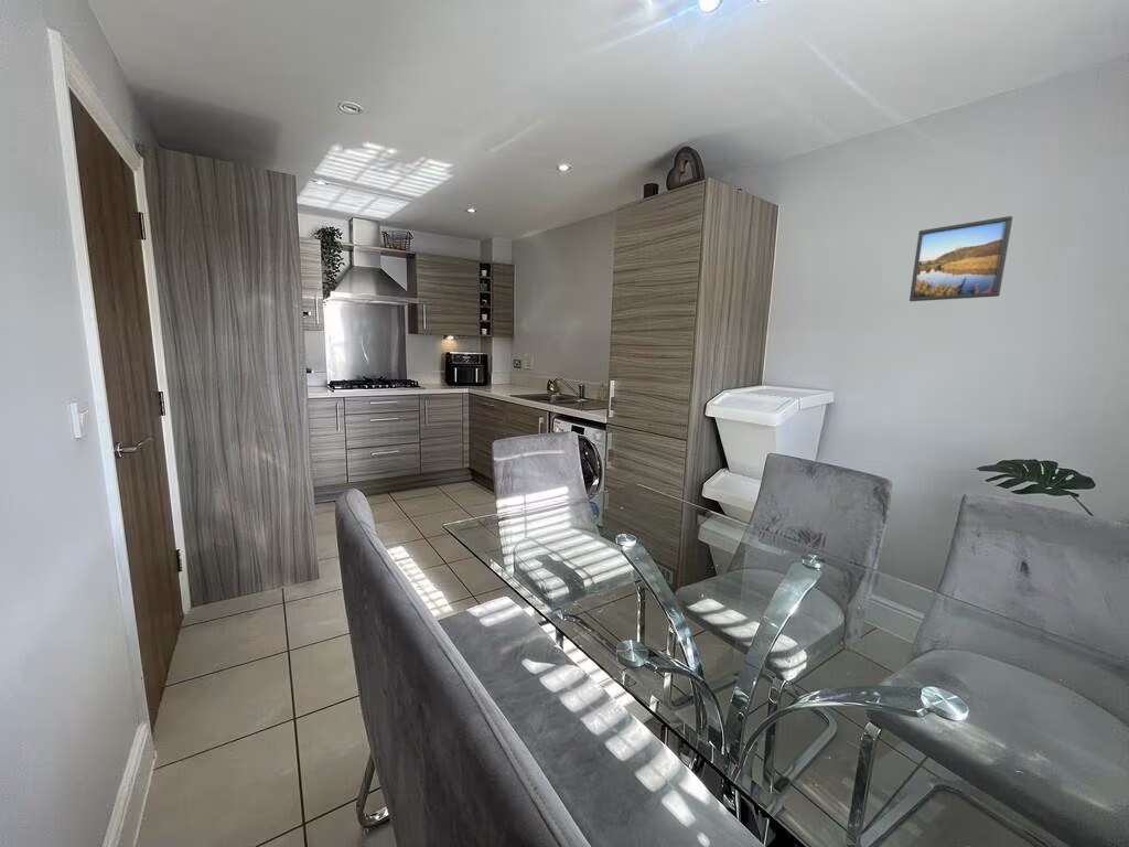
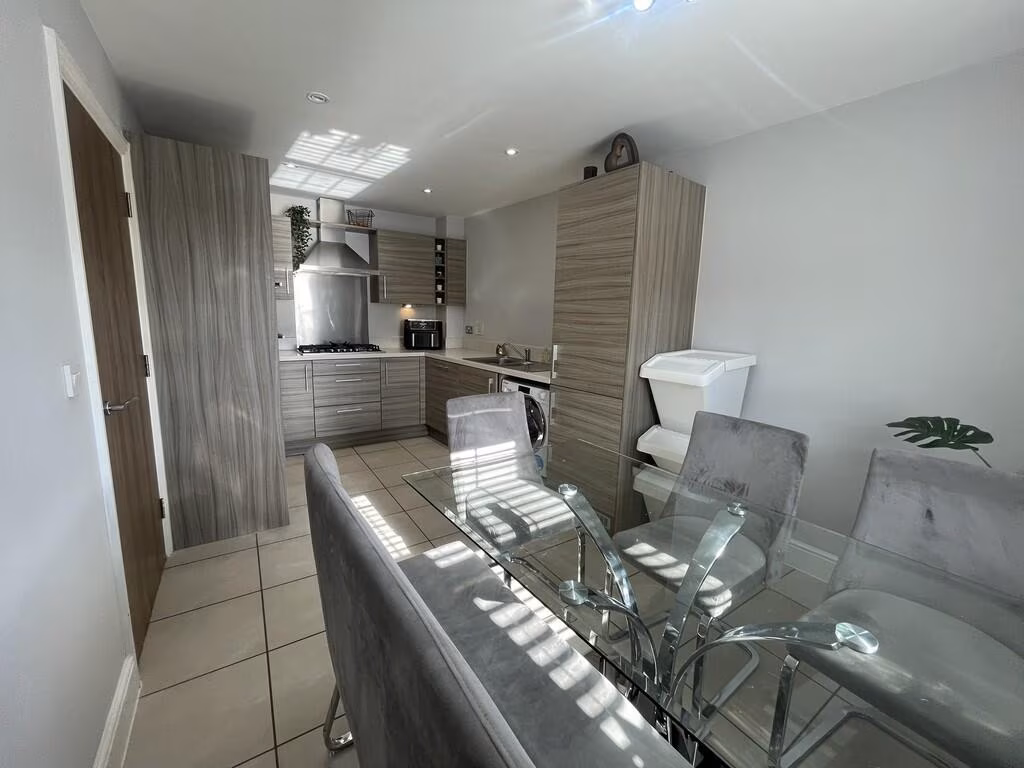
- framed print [908,215,1013,302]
